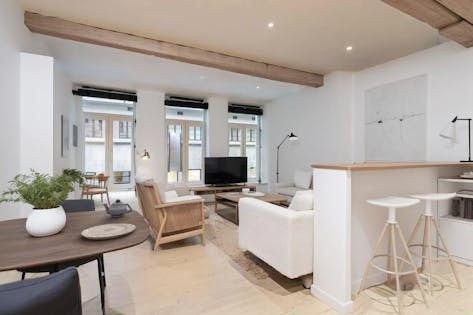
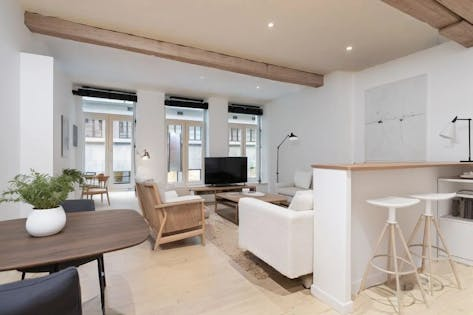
- teapot [102,198,133,218]
- plate [80,222,136,240]
